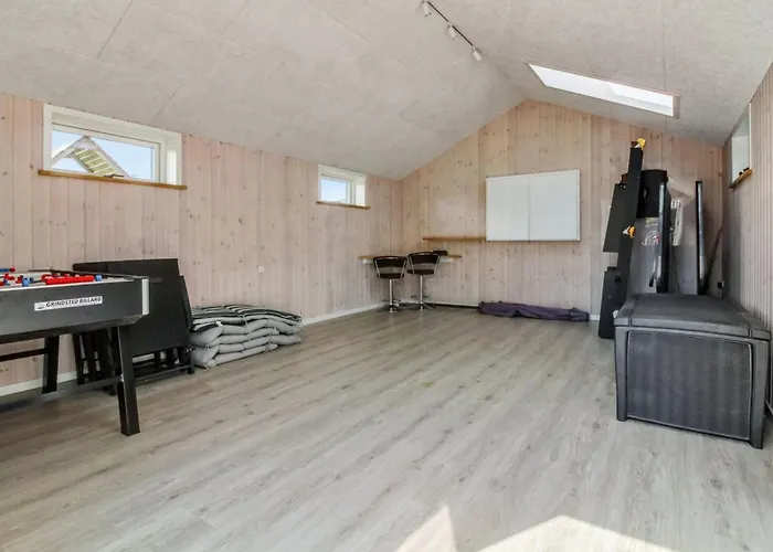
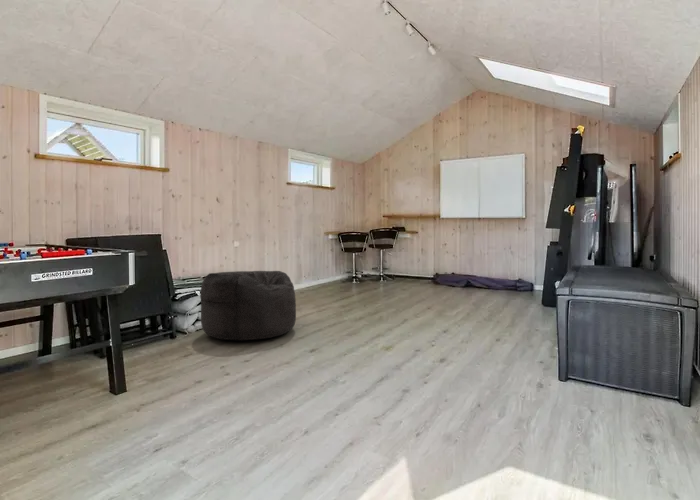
+ bean bag chair [199,270,297,342]
